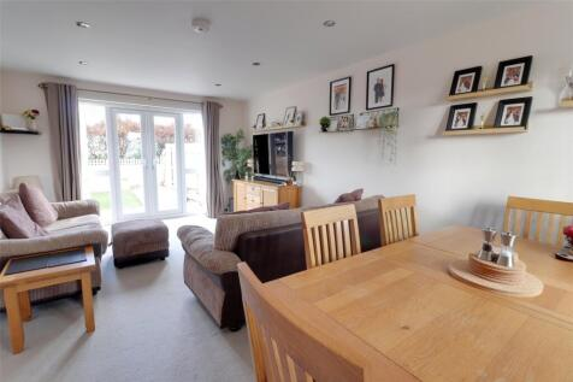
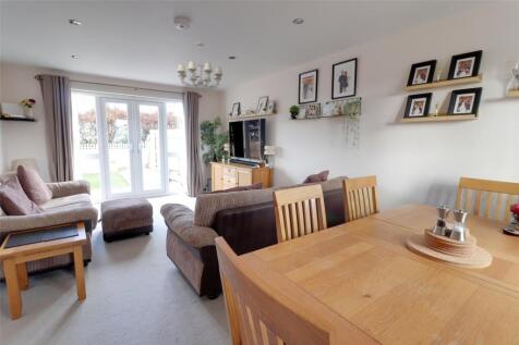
+ chandelier [177,41,224,96]
